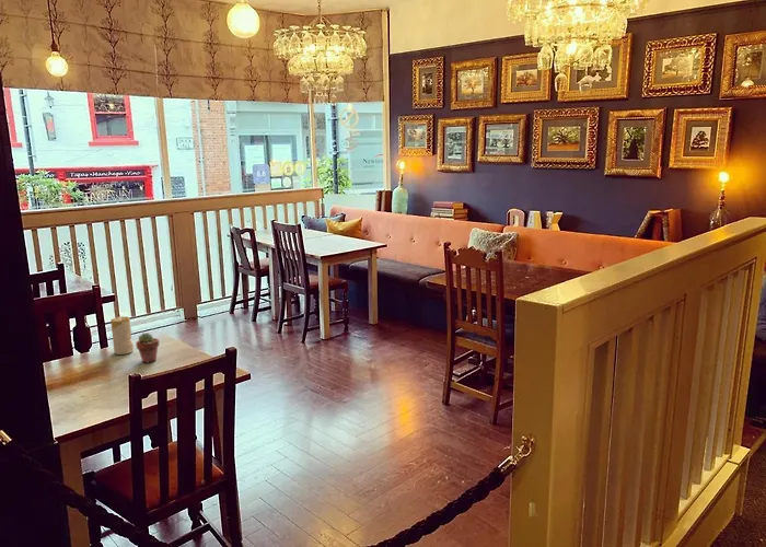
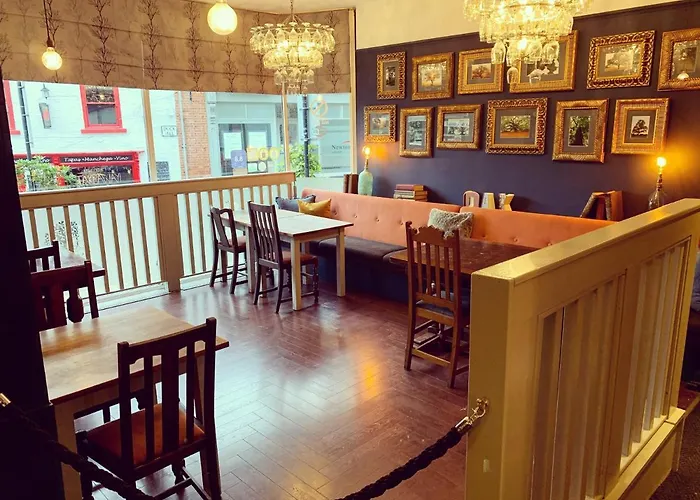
- candle [109,315,135,356]
- potted succulent [135,331,160,364]
